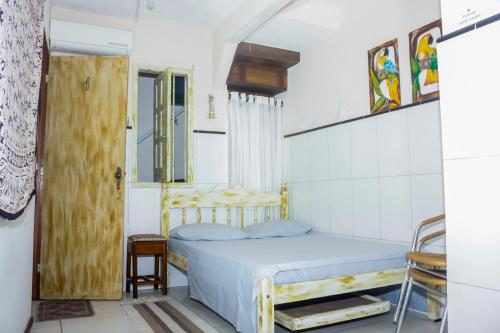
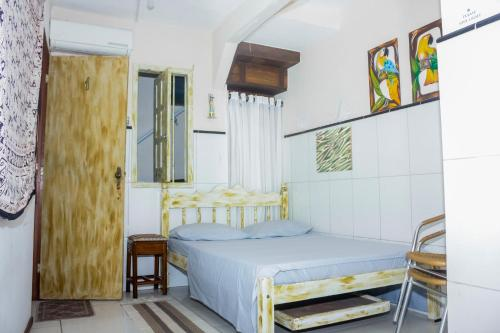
+ wall art [315,124,354,174]
